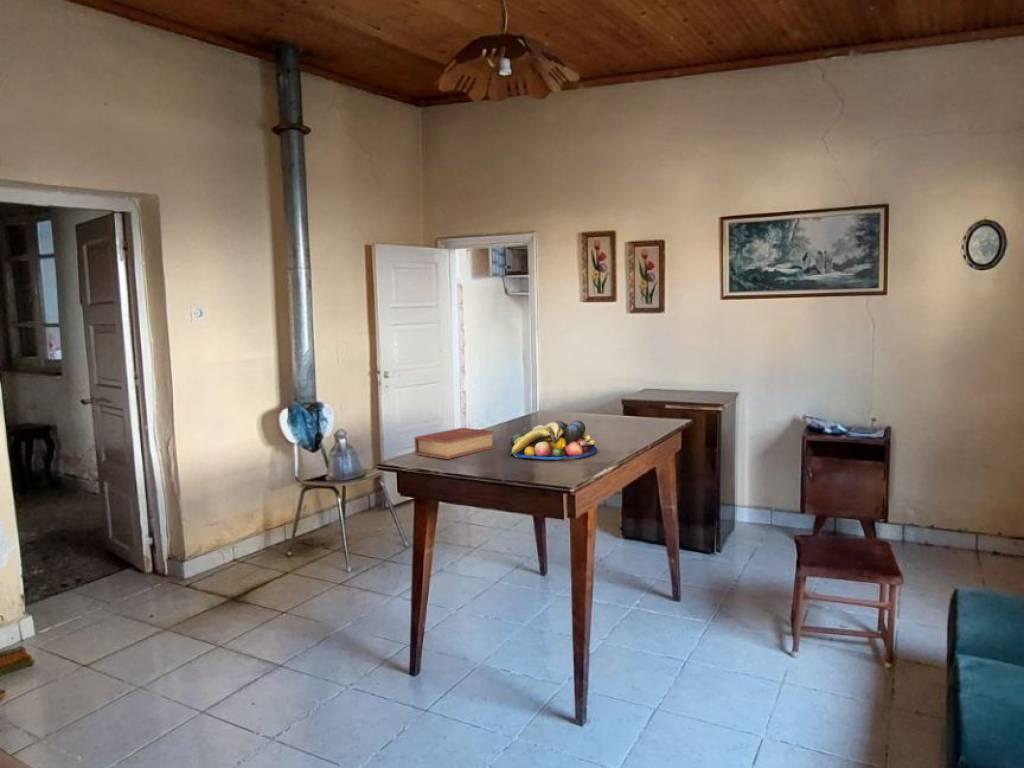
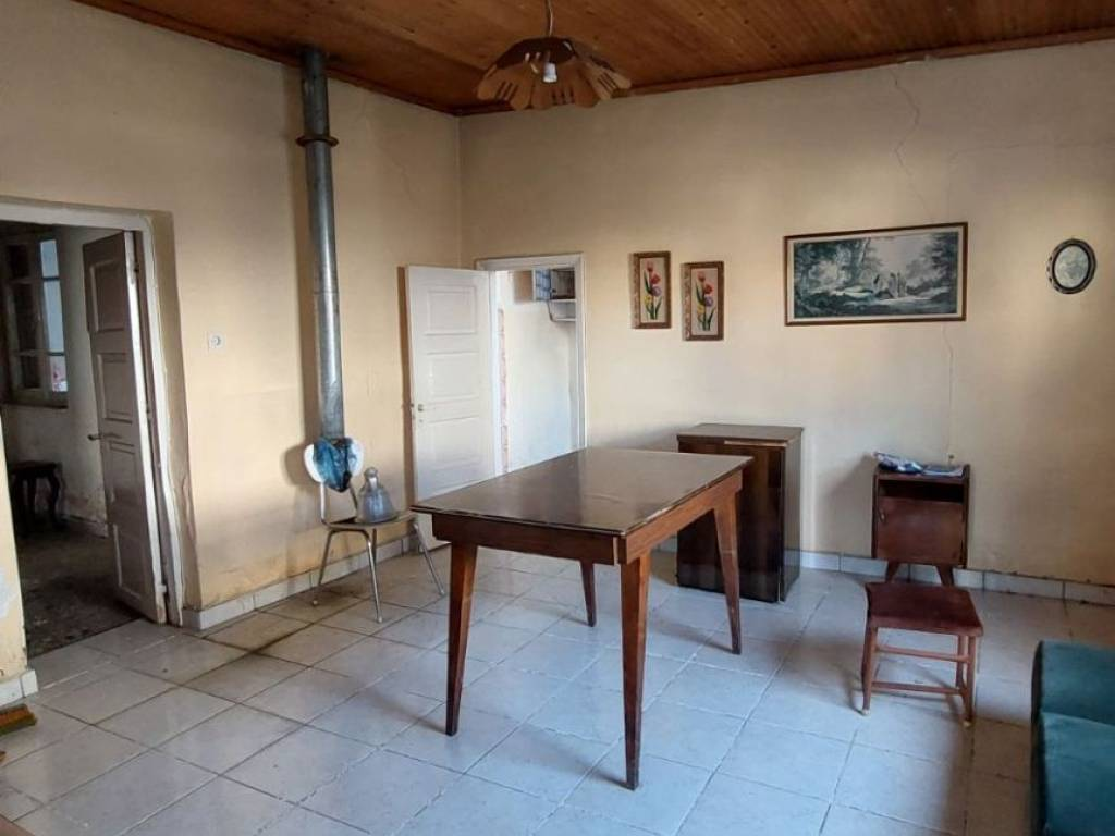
- fruit bowl [509,419,598,460]
- book [413,427,496,460]
